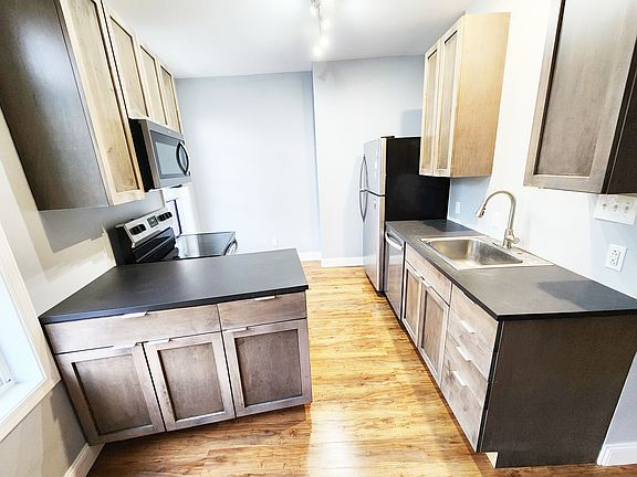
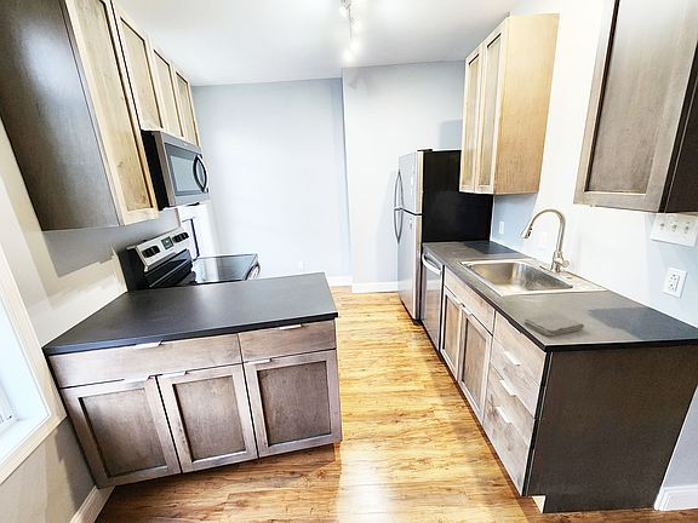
+ washcloth [524,312,585,337]
